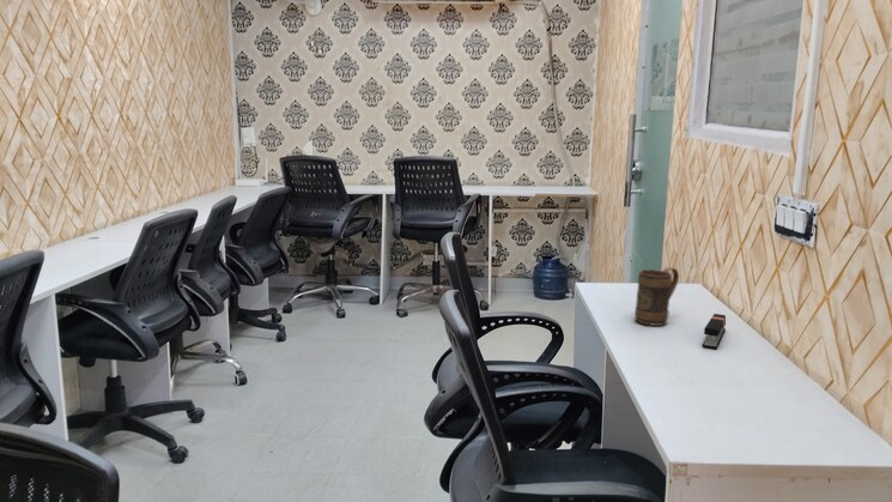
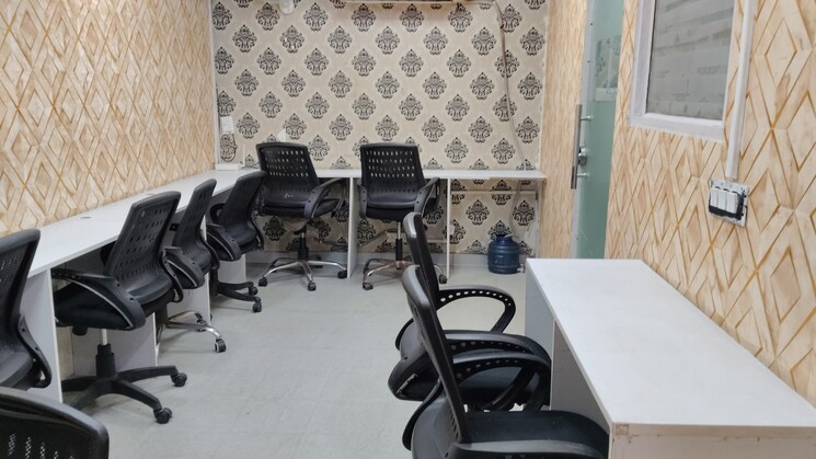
- mug [633,266,680,327]
- stapler [702,313,727,350]
